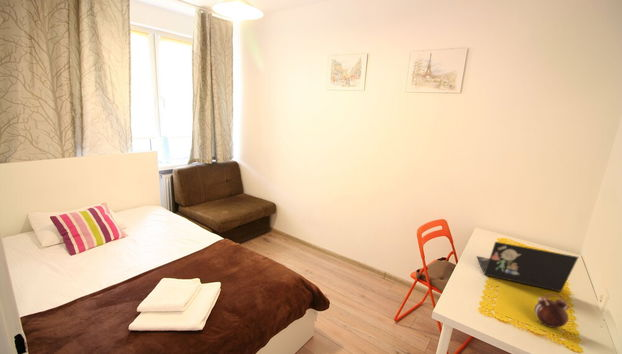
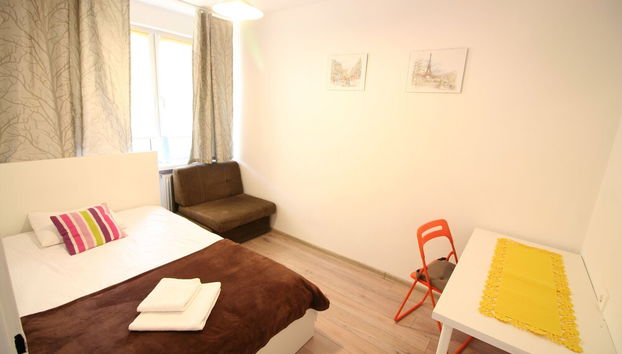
- alarm clock [534,293,570,331]
- laptop [476,241,579,293]
